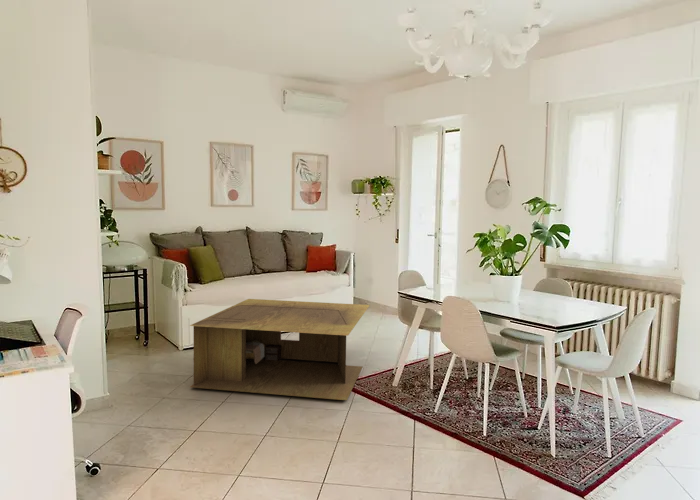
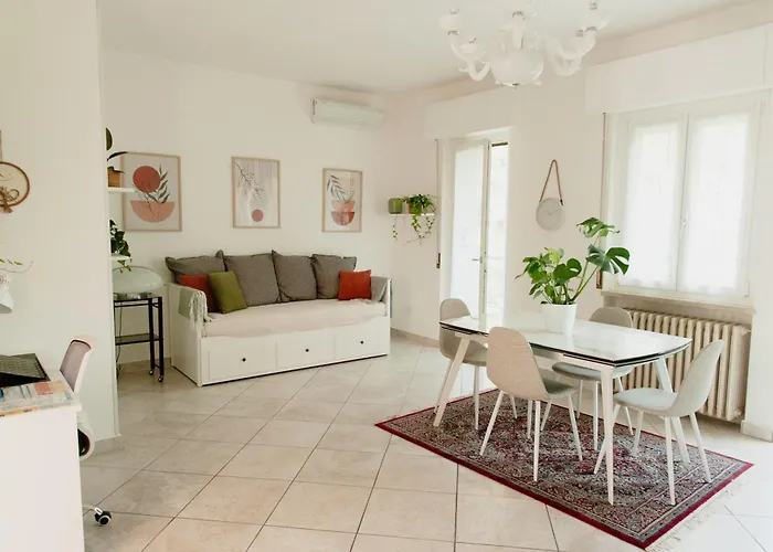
- coffee table [189,298,371,401]
